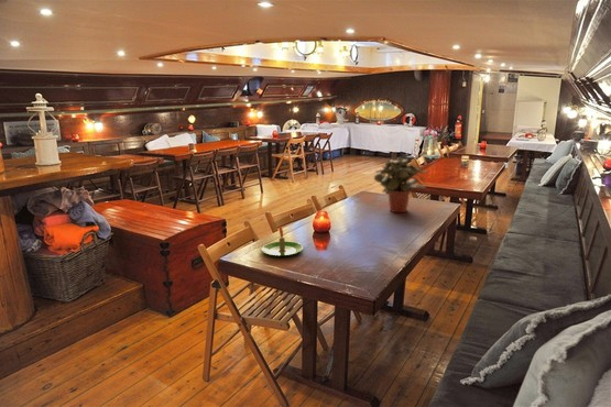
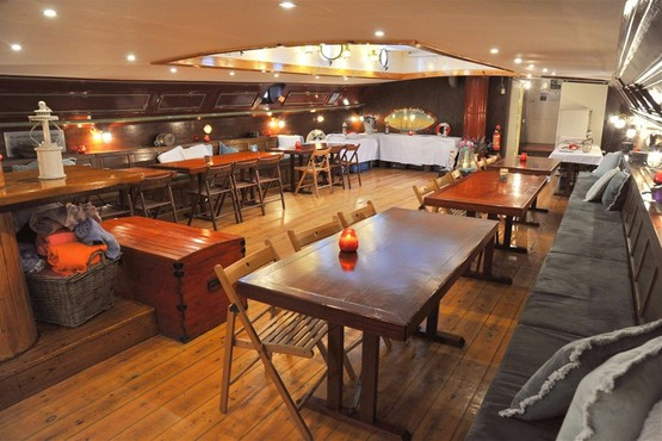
- candle [261,224,304,256]
- potted plant [373,156,430,213]
